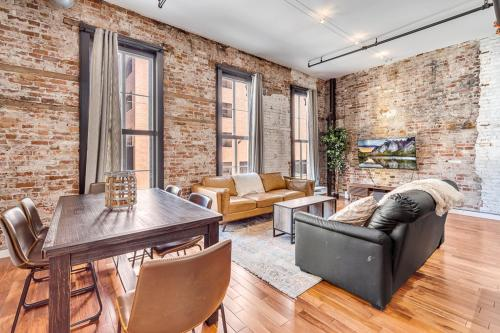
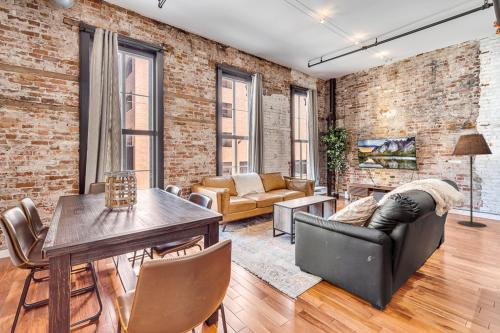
+ floor lamp [451,133,493,228]
